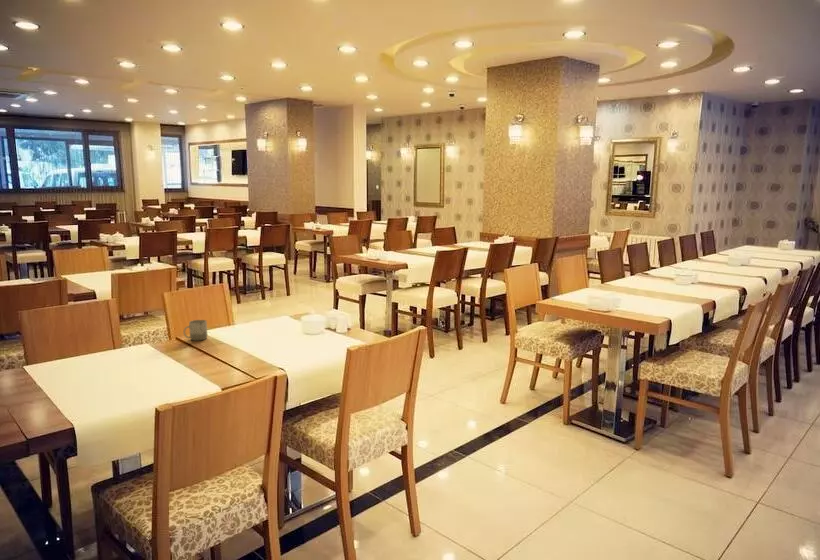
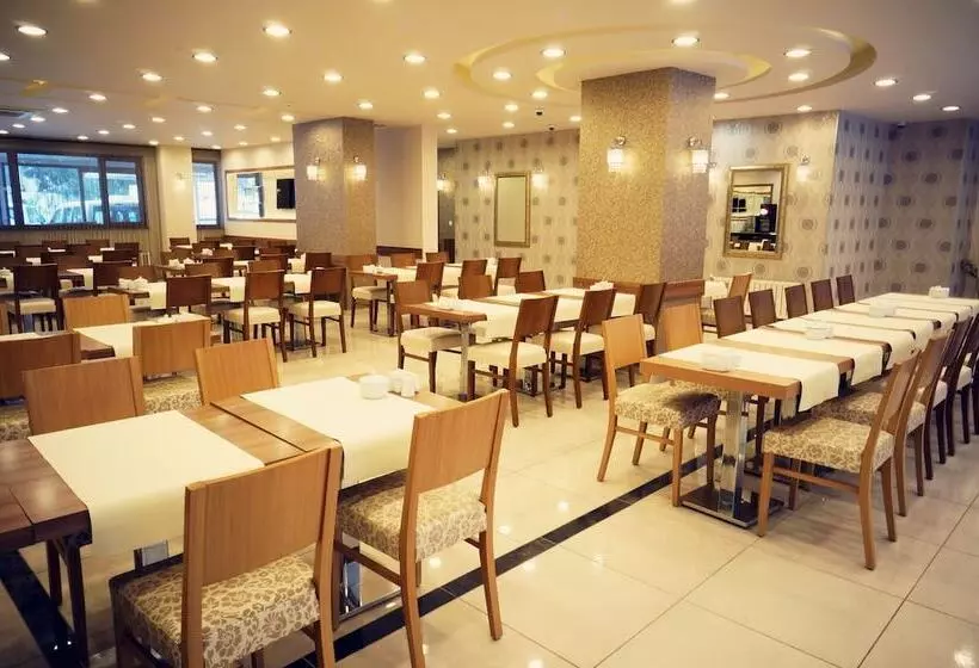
- cup [183,319,208,341]
